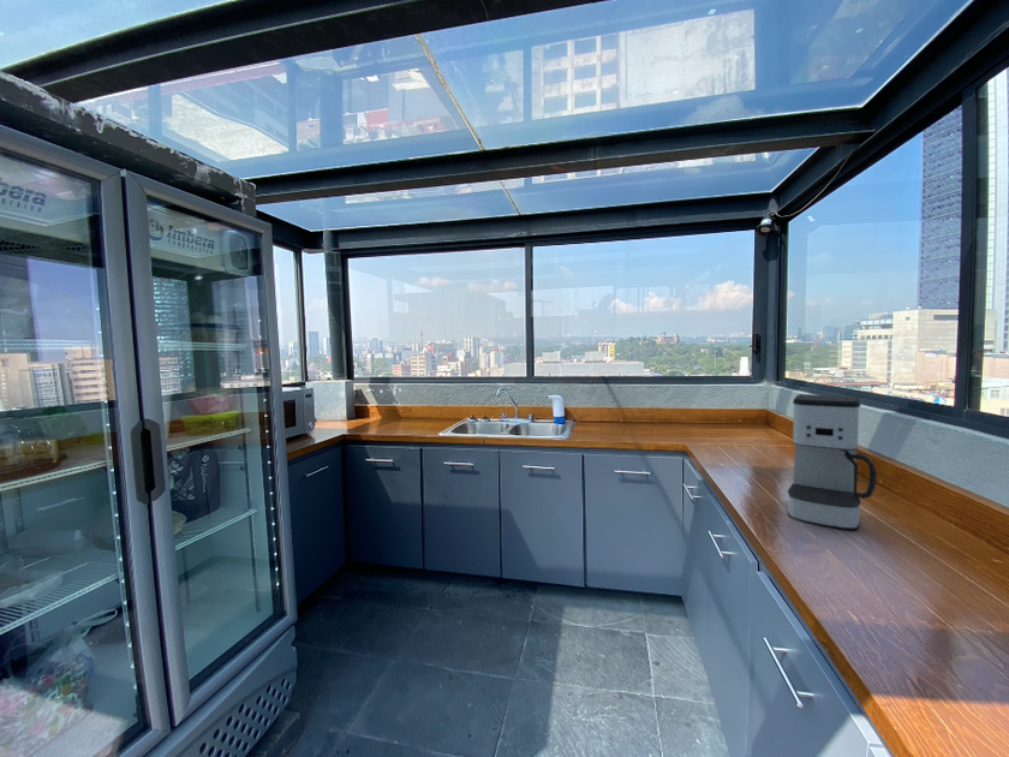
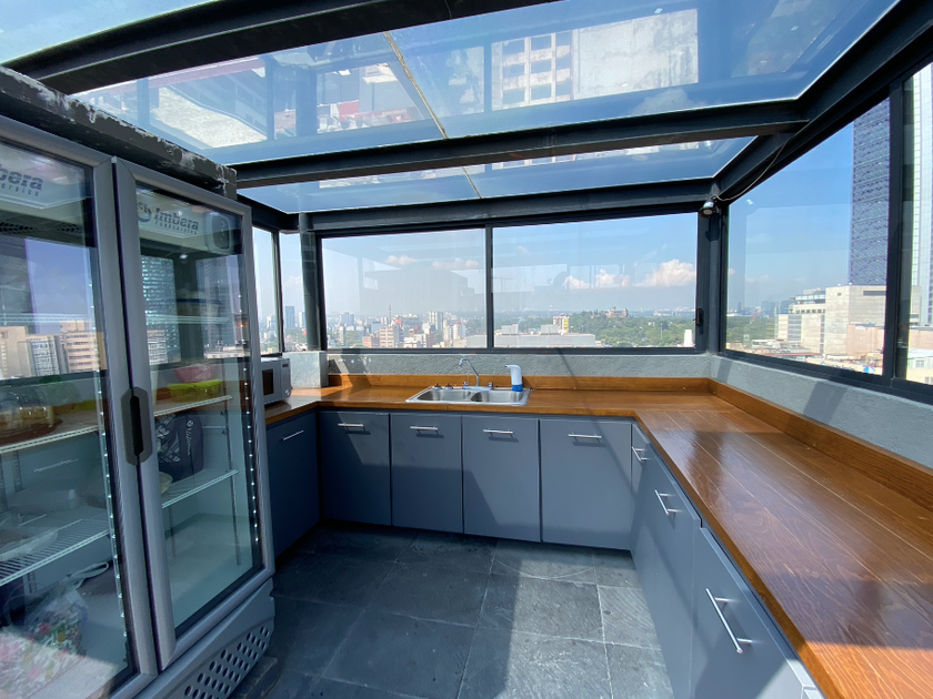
- coffee maker [787,393,878,531]
